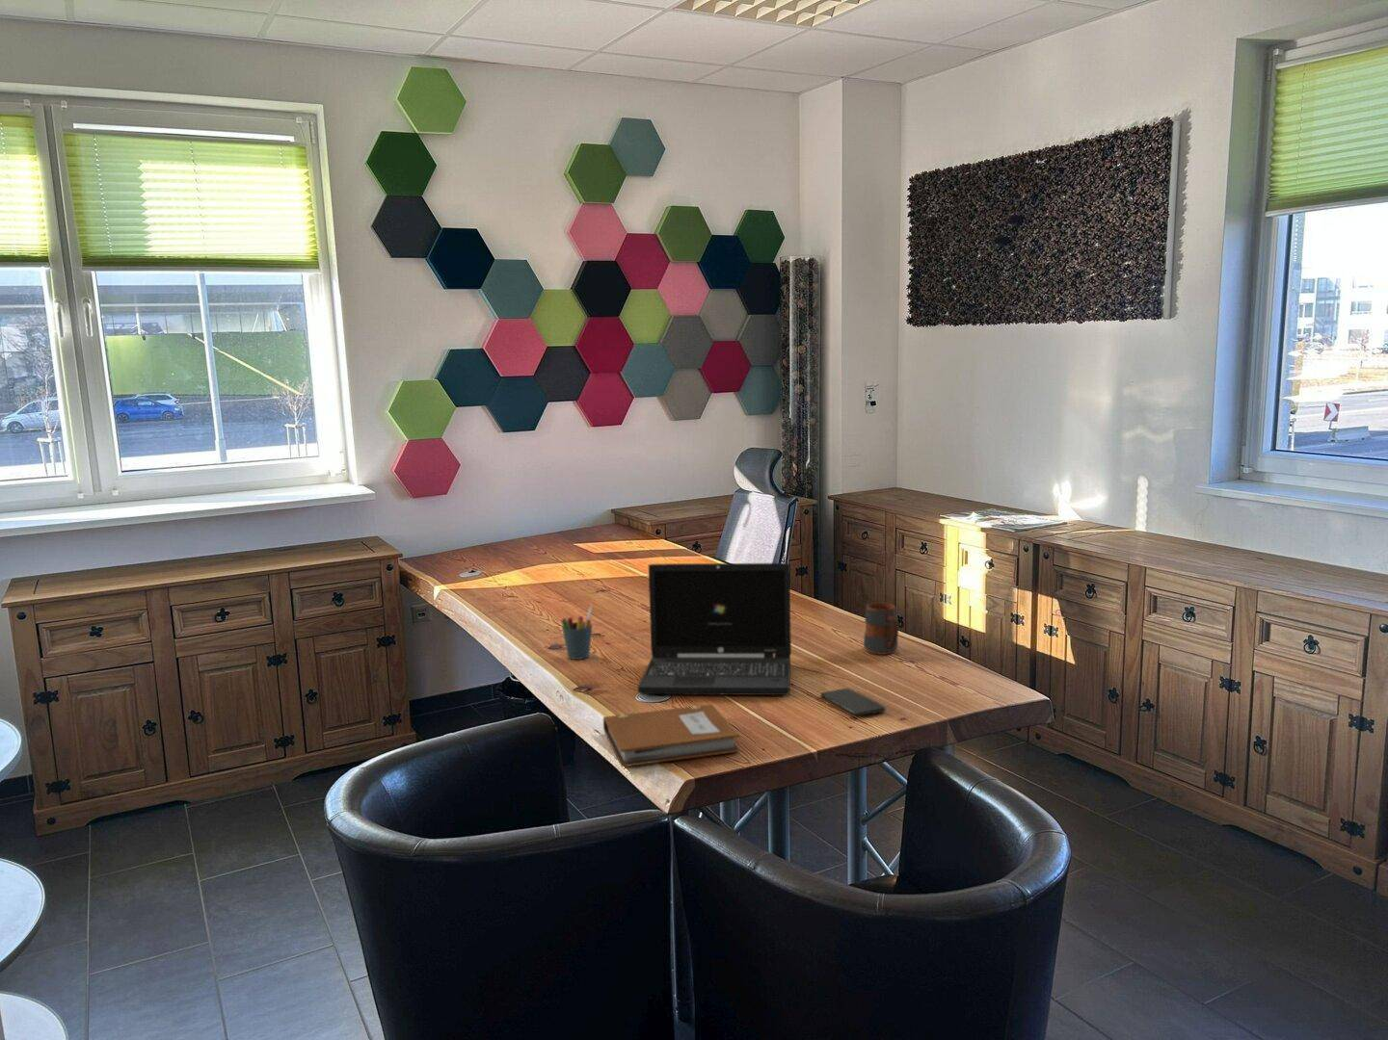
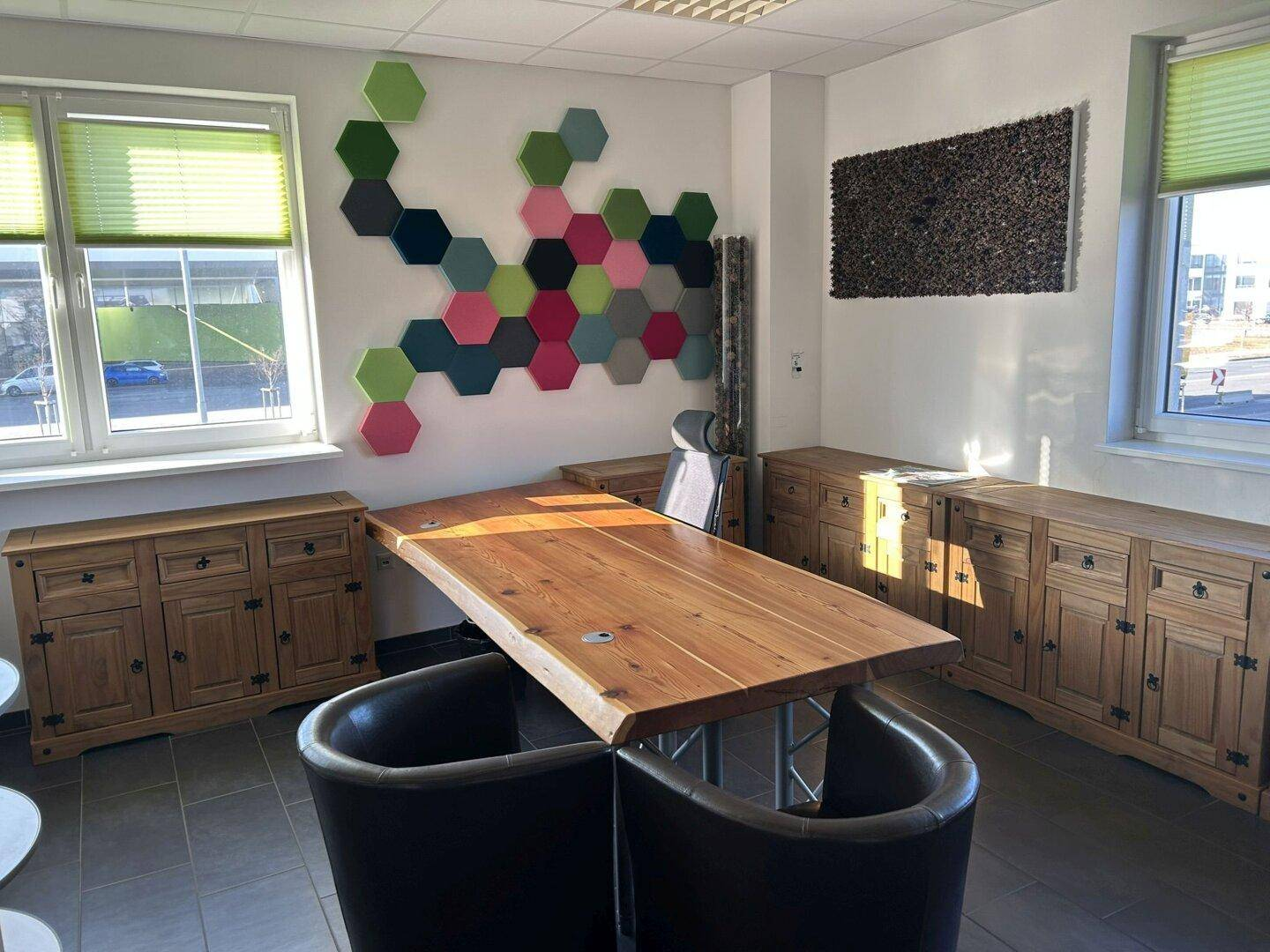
- laptop [637,563,792,696]
- mug [862,602,899,655]
- notebook [602,702,740,768]
- pen holder [560,605,593,661]
- smartphone [820,687,886,717]
